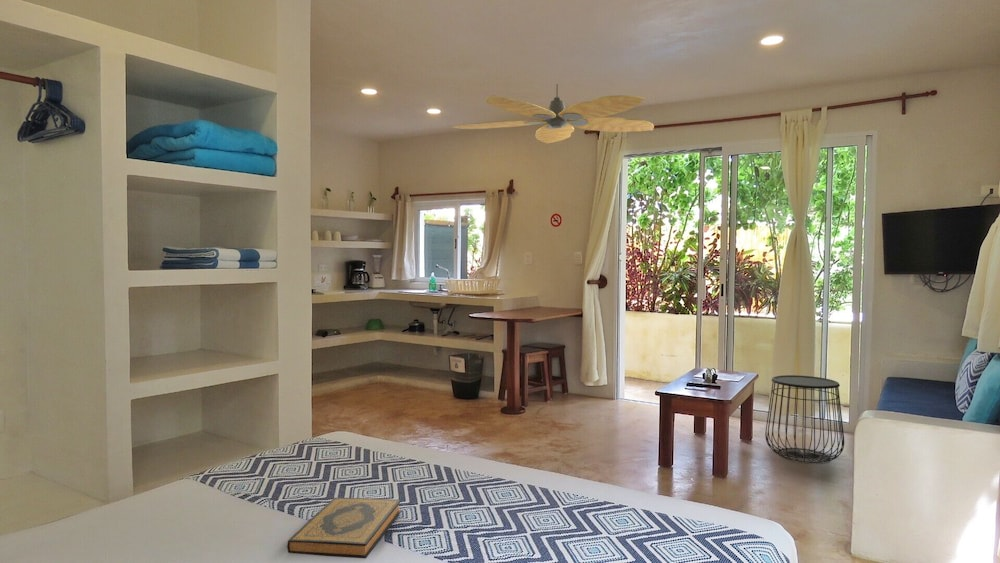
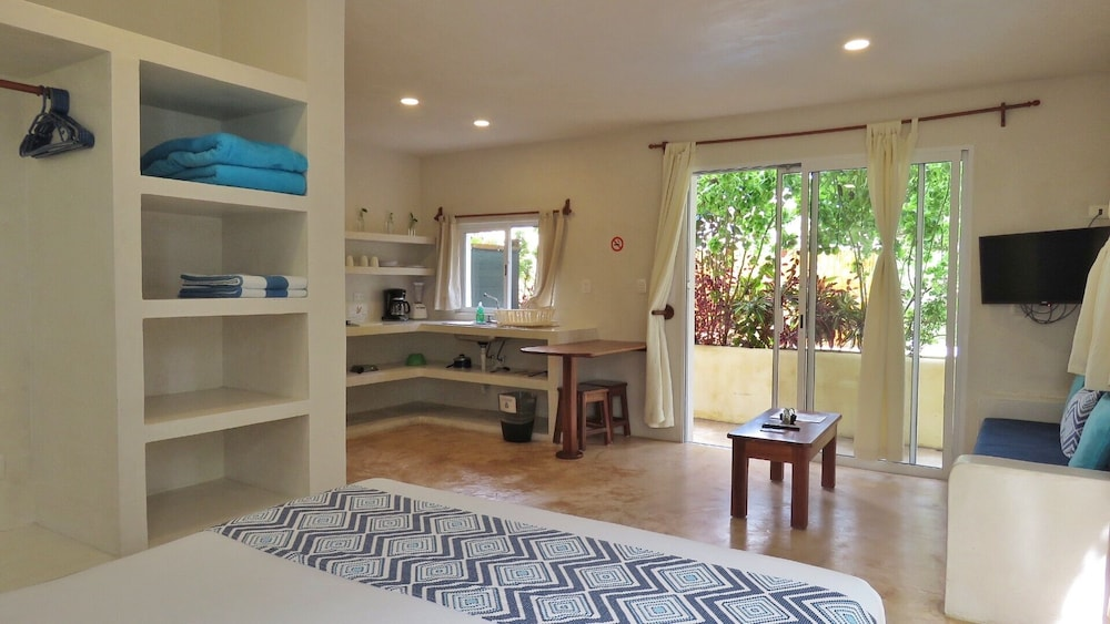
- hardback book [286,497,402,559]
- side table [764,374,845,464]
- ceiling fan [451,83,655,144]
